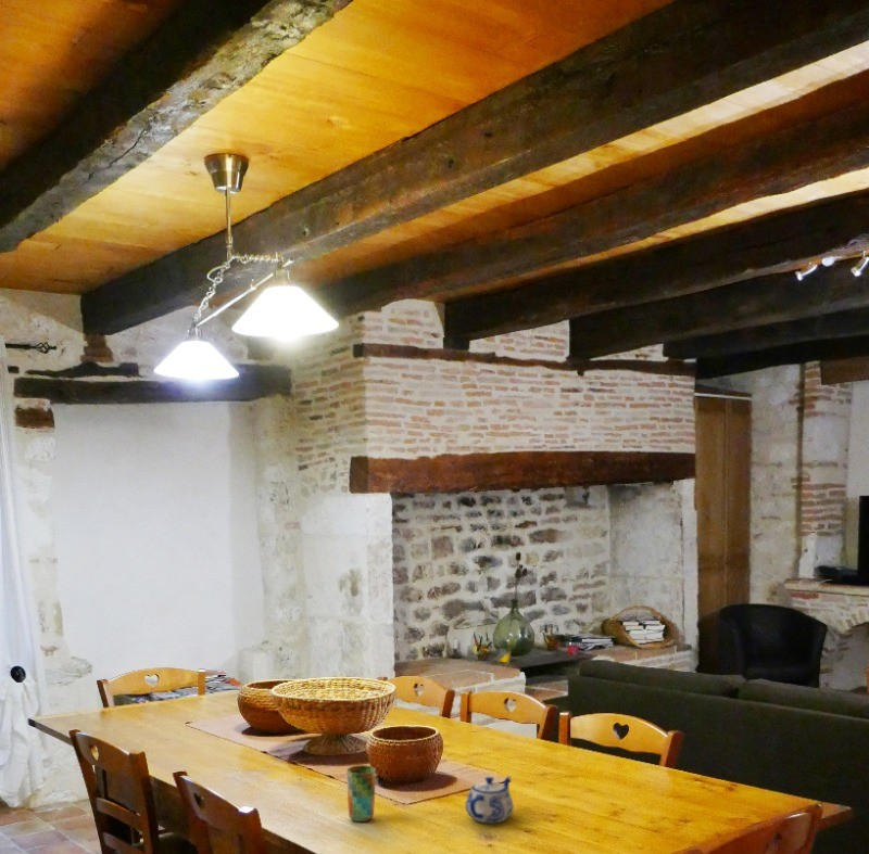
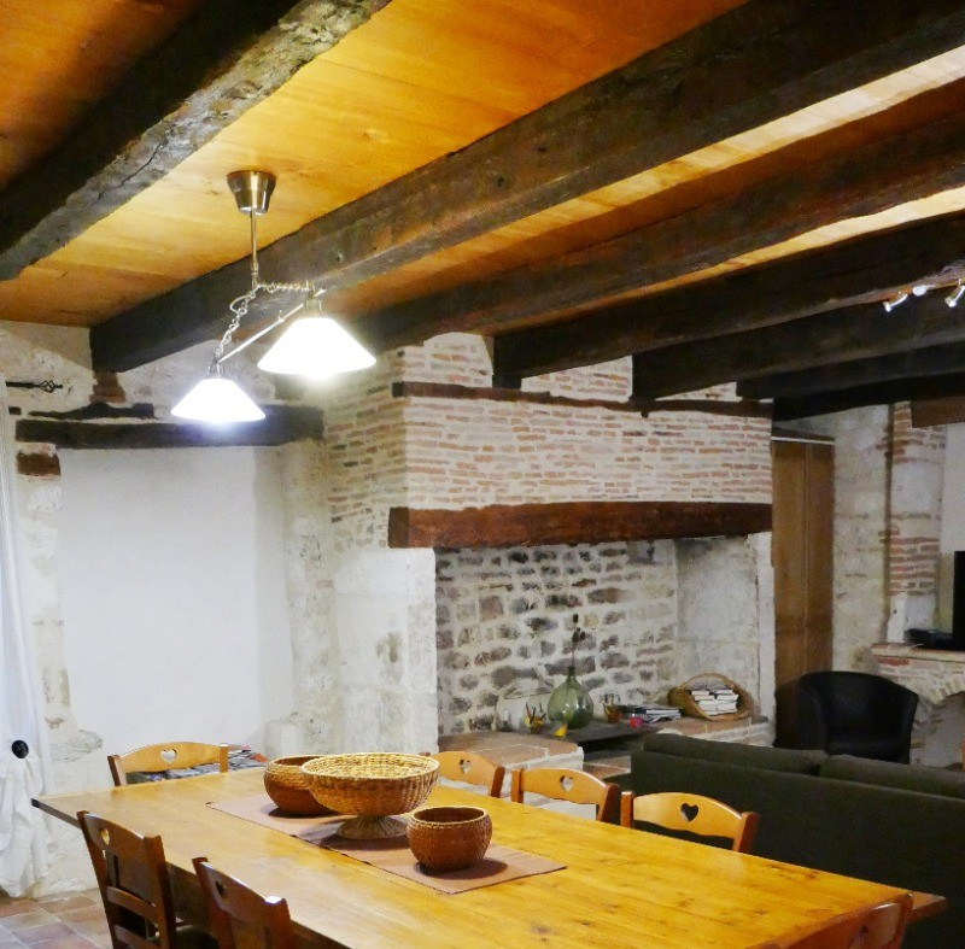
- cup [345,764,377,823]
- teapot [465,775,515,825]
